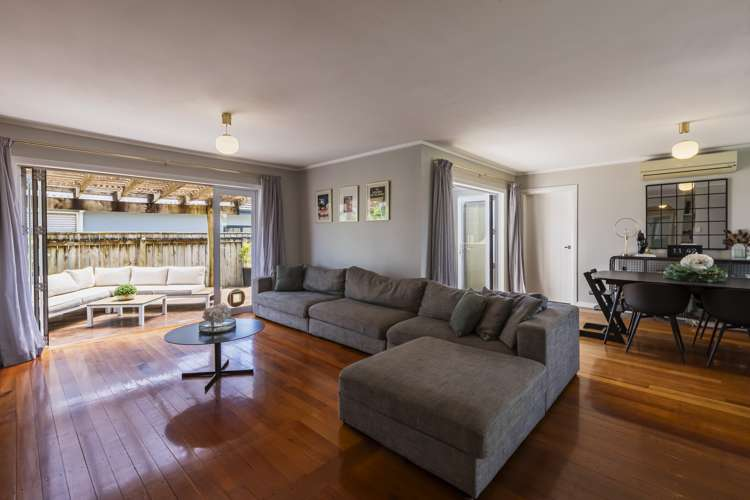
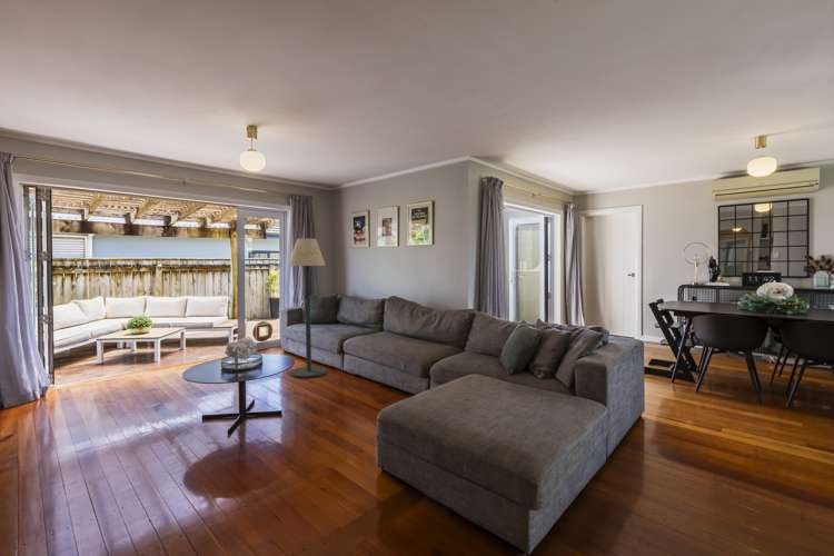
+ floor lamp [288,237,328,379]
